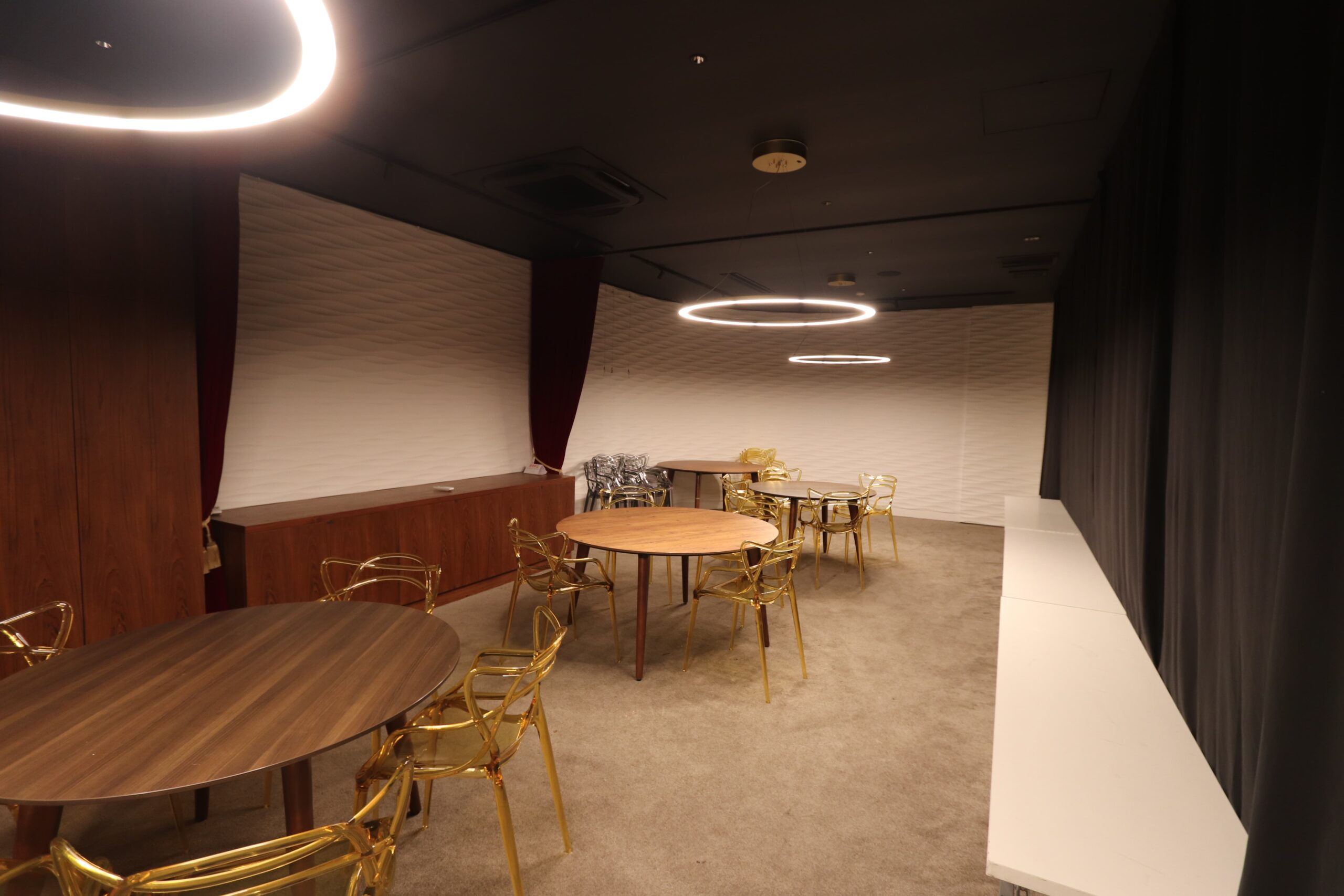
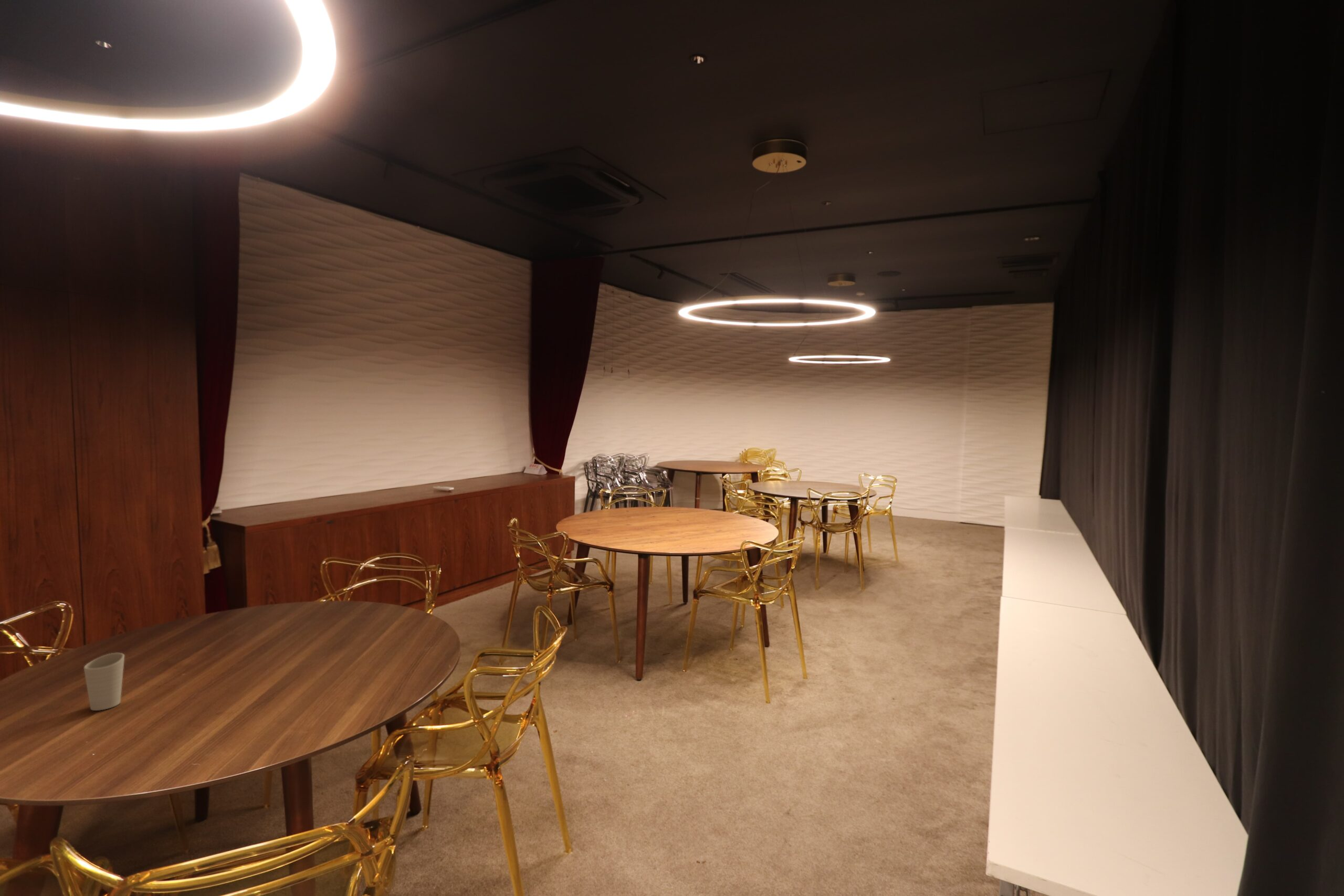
+ cup [83,652,125,711]
